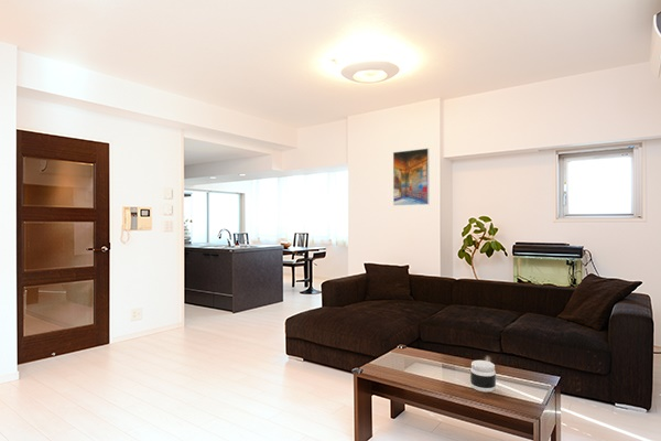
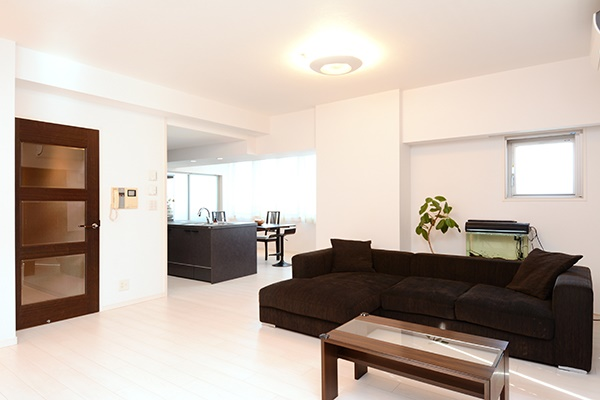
- jar [469,359,497,392]
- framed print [392,148,431,206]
